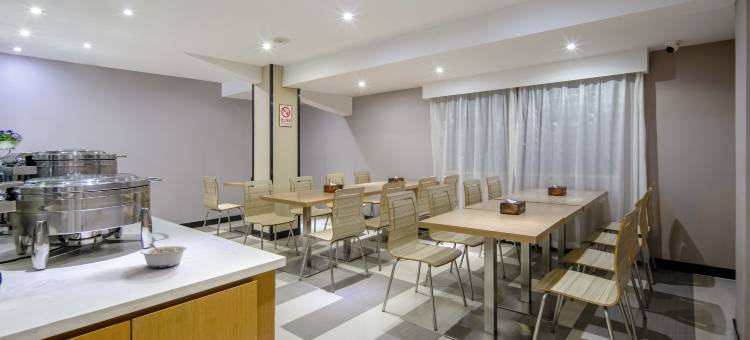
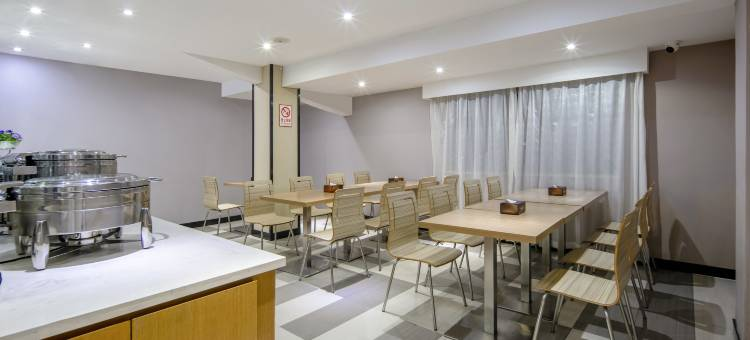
- legume [139,242,188,268]
